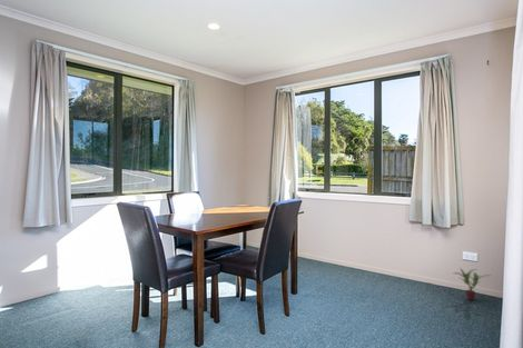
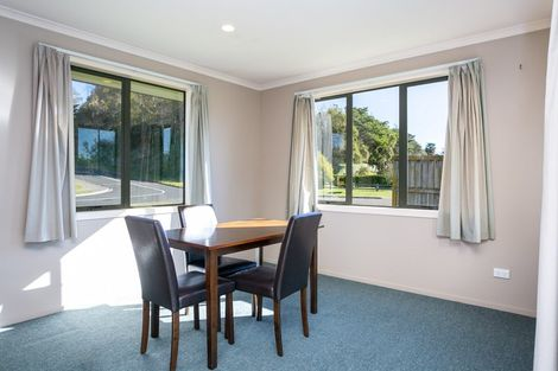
- potted plant [453,268,491,301]
